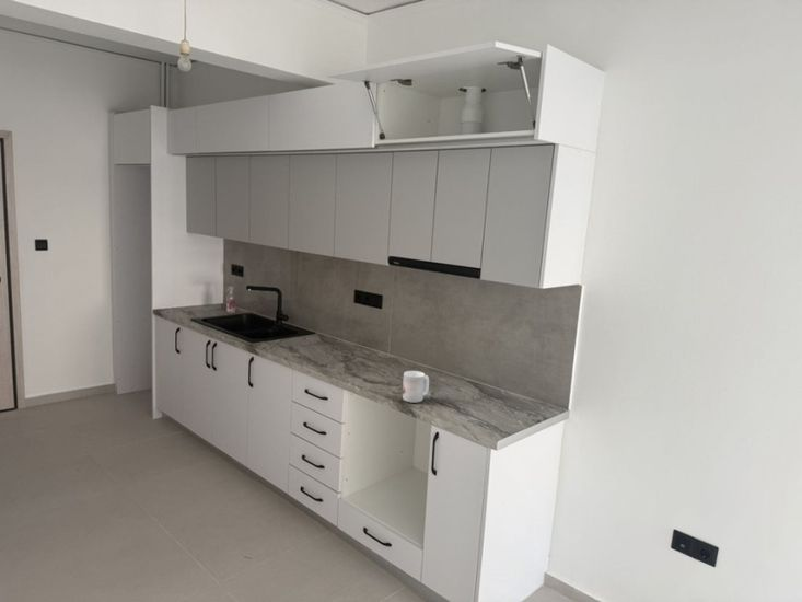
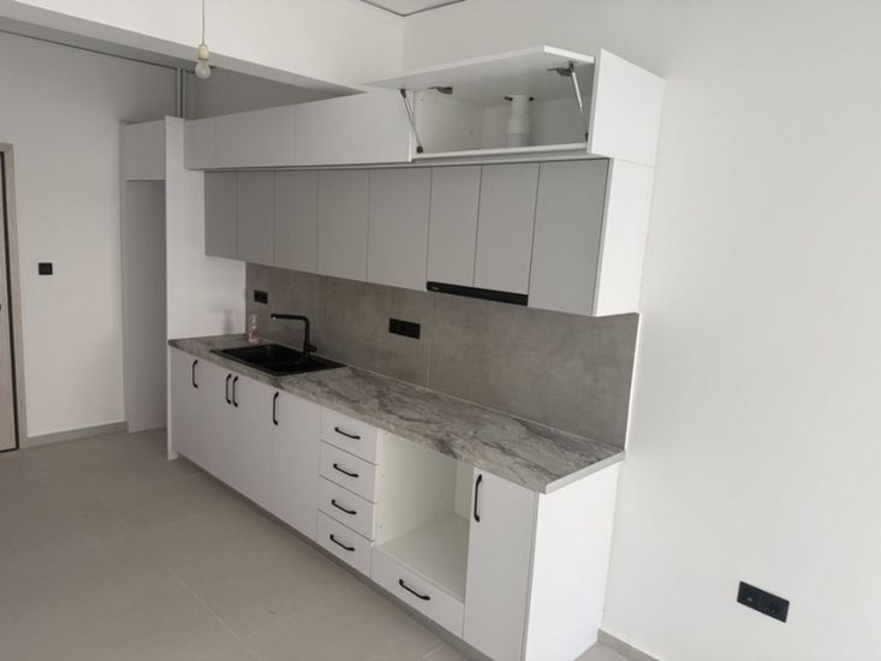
- mug [402,370,430,404]
